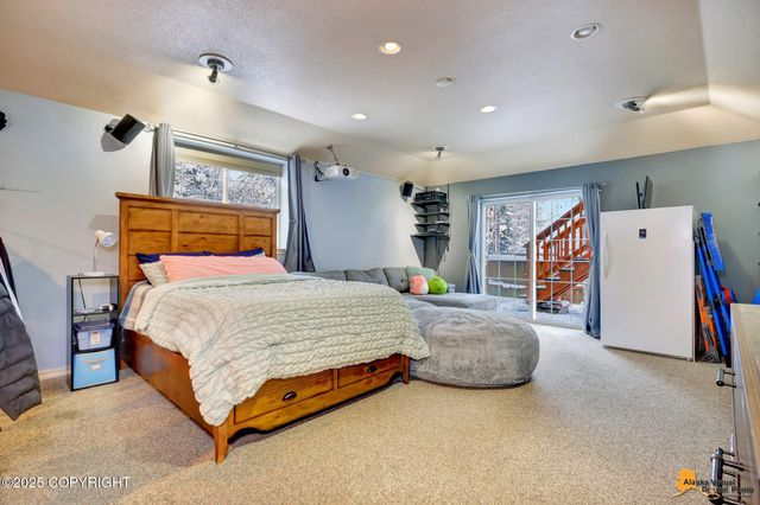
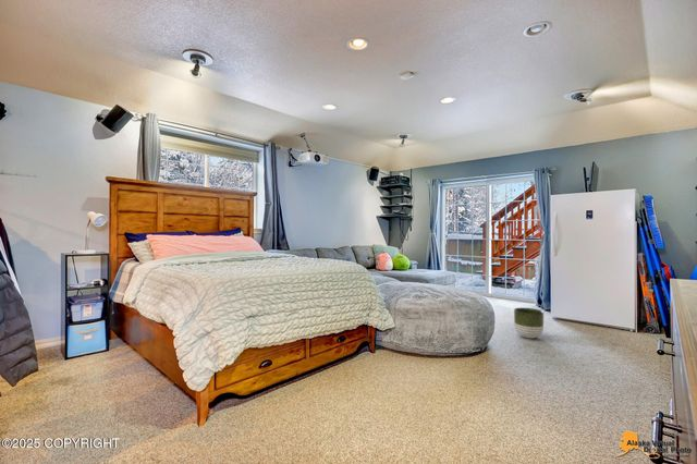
+ planter [513,307,545,339]
